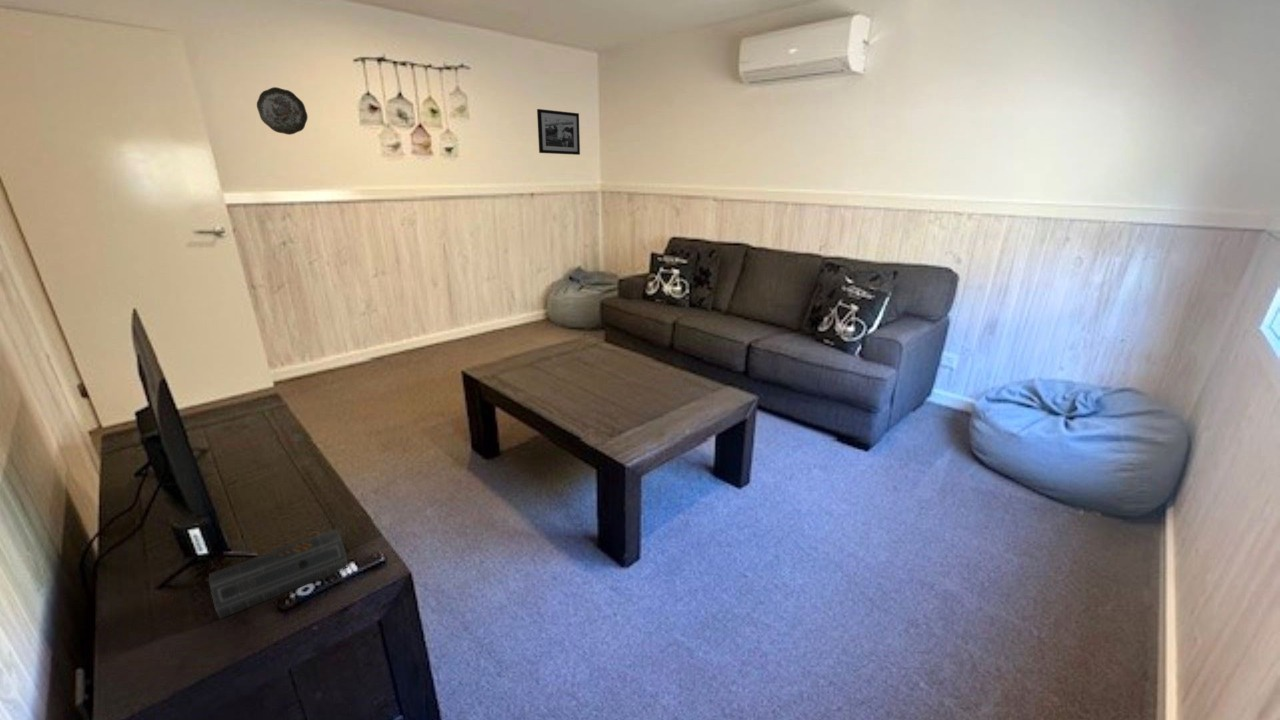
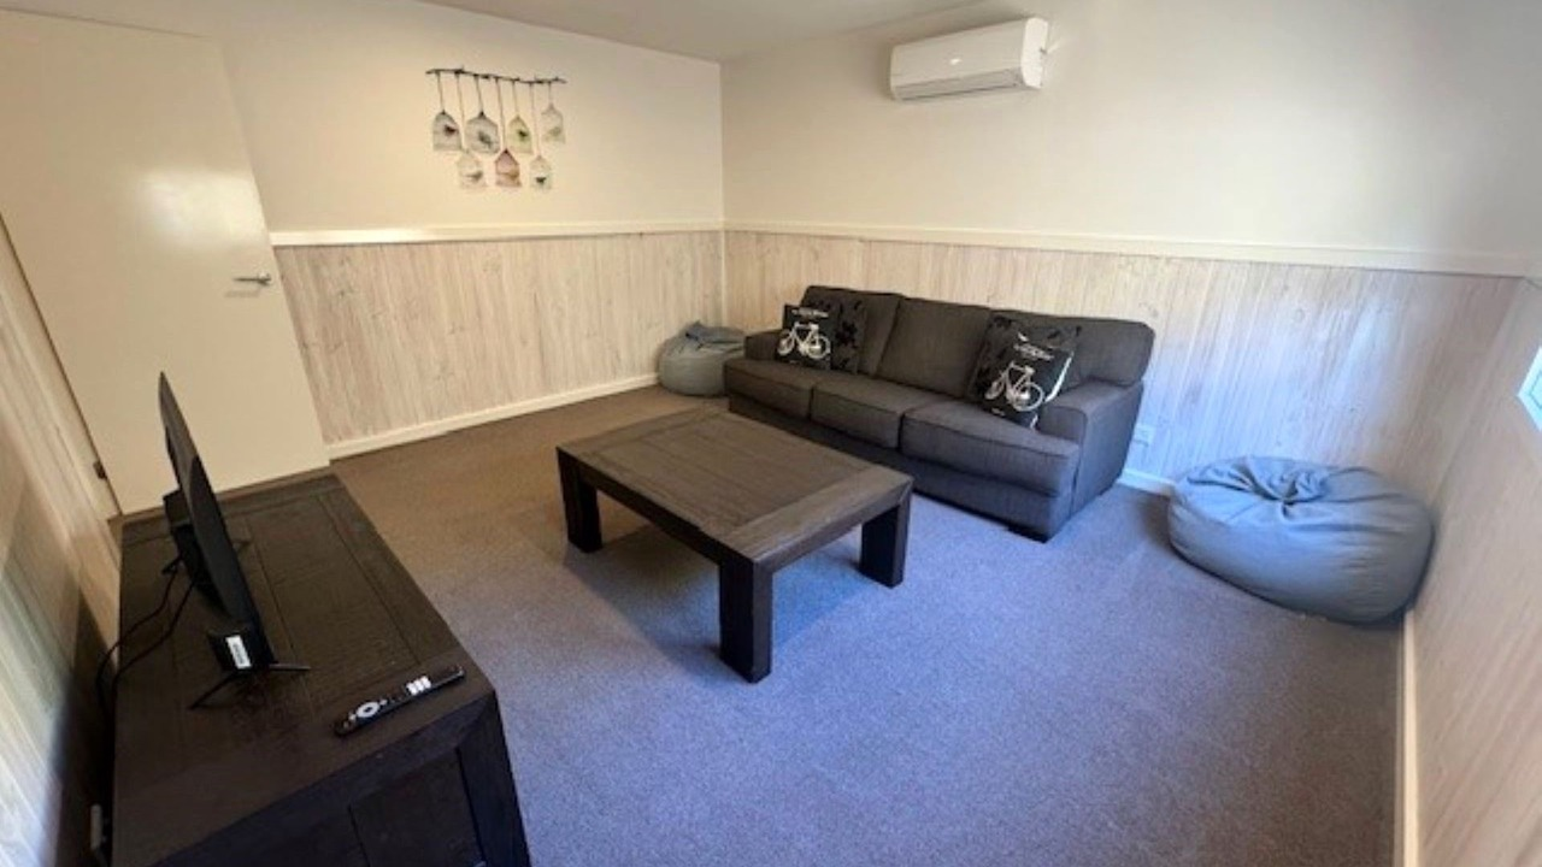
- picture frame [536,108,581,156]
- decorative plate [256,86,309,136]
- speaker [208,528,349,620]
